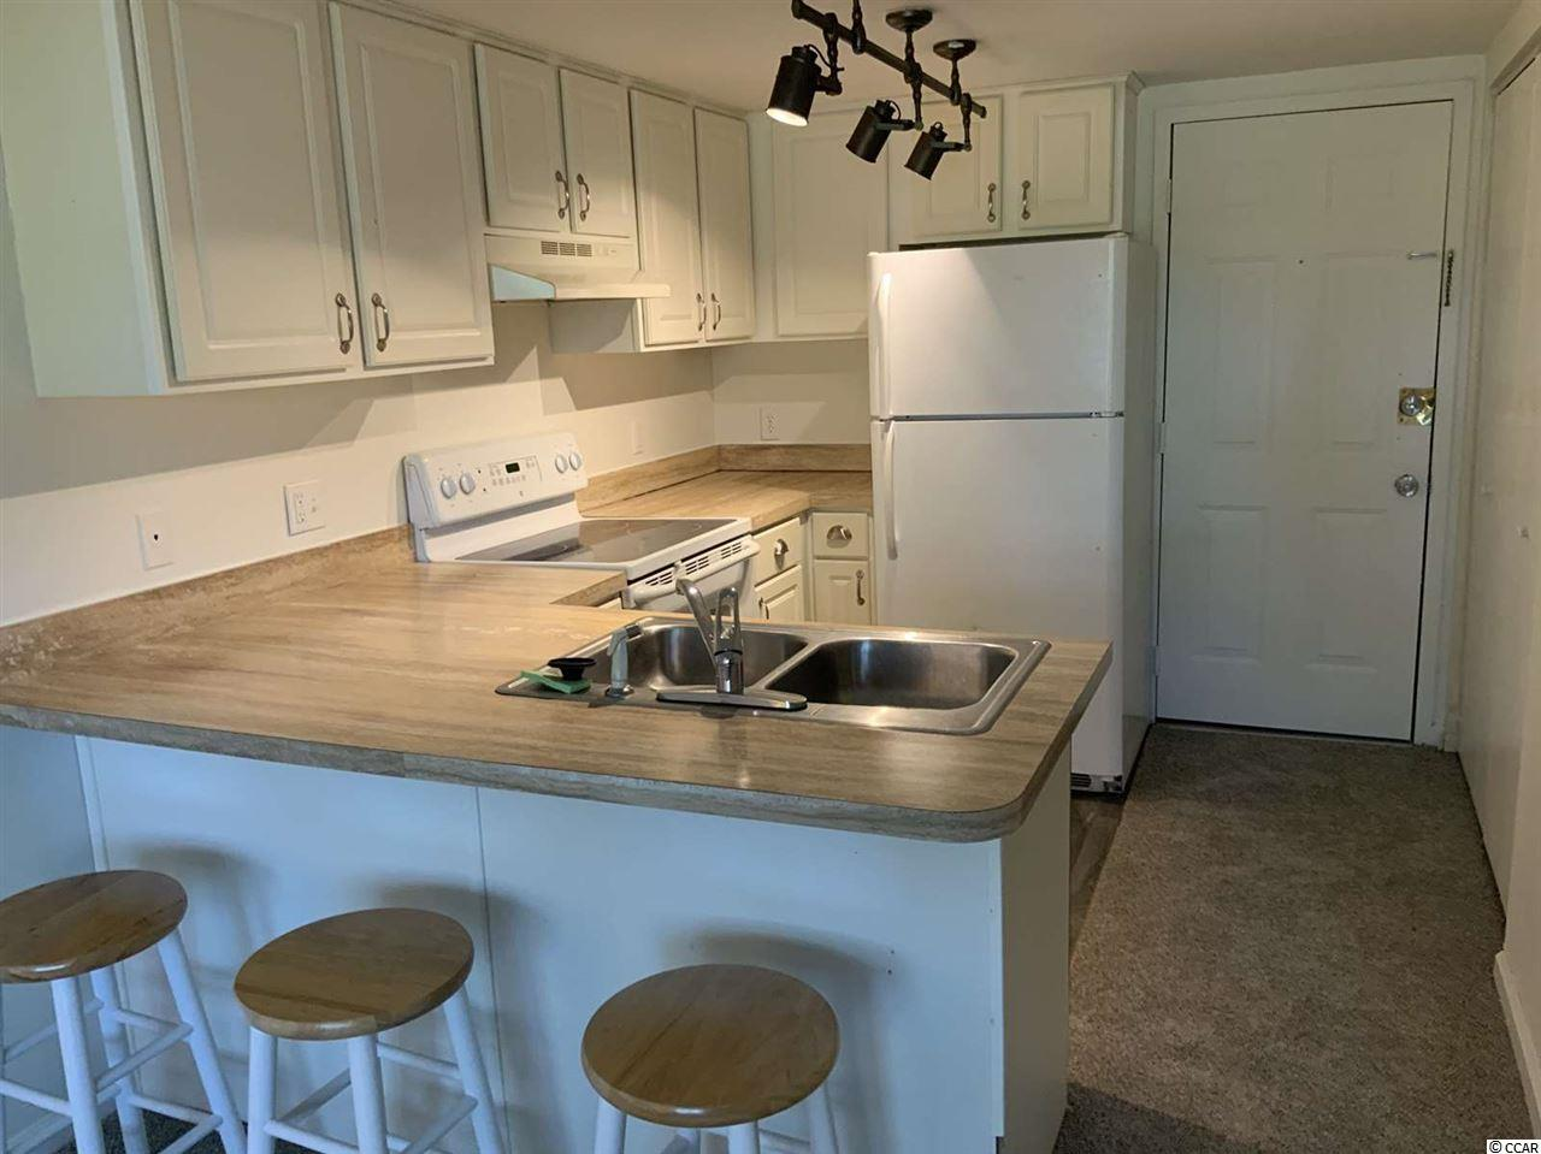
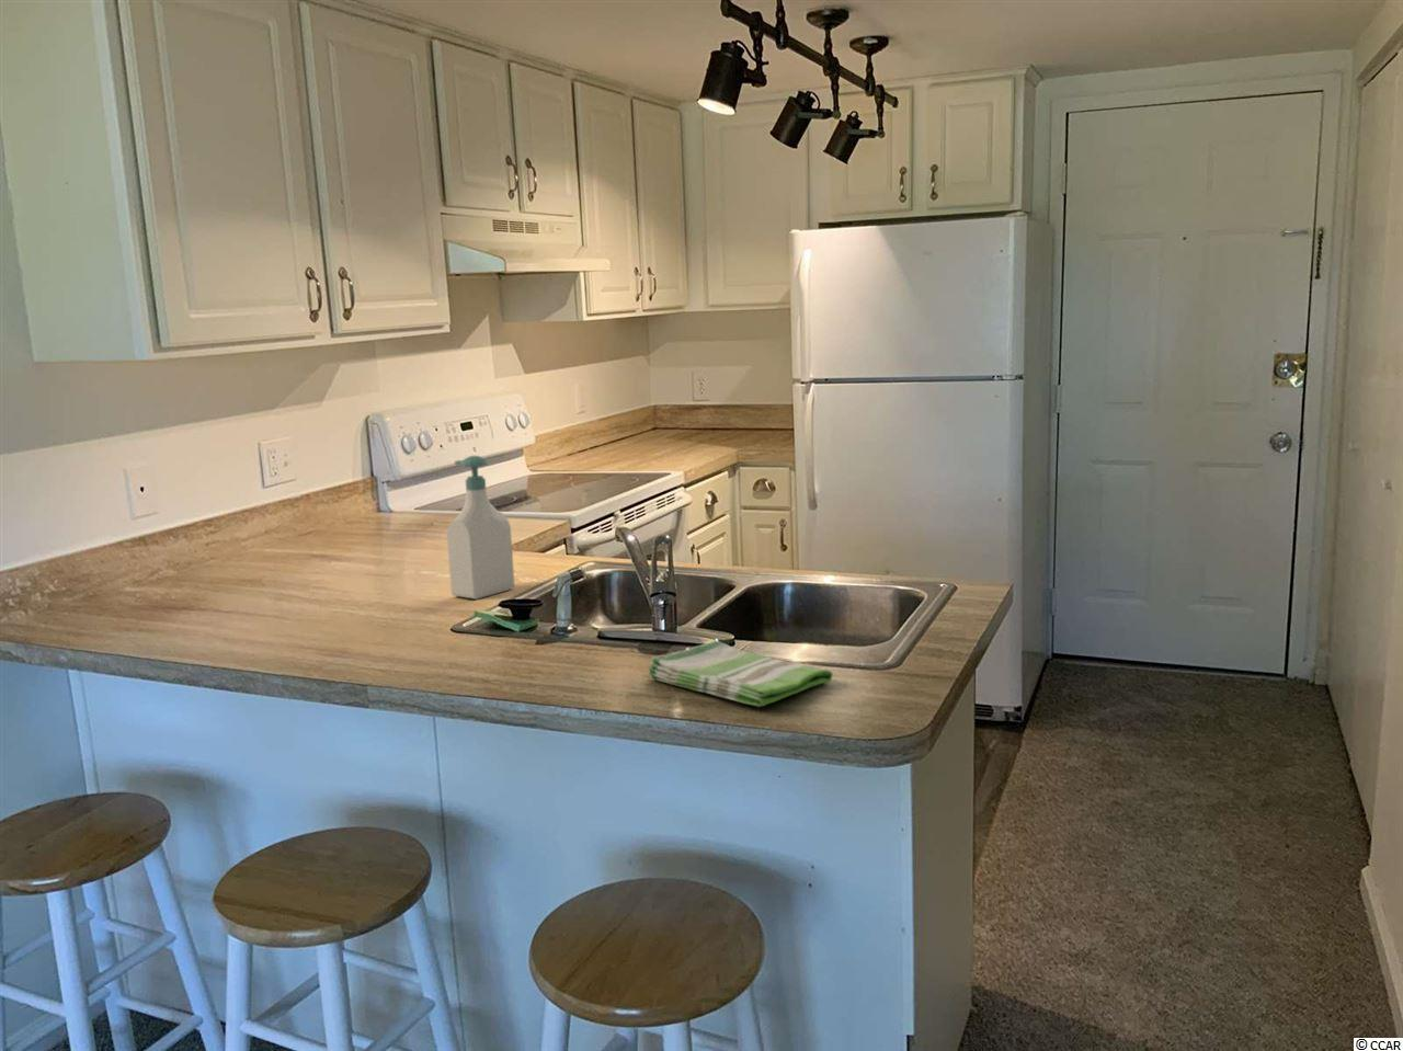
+ dish towel [647,640,833,708]
+ soap bottle [446,455,516,601]
